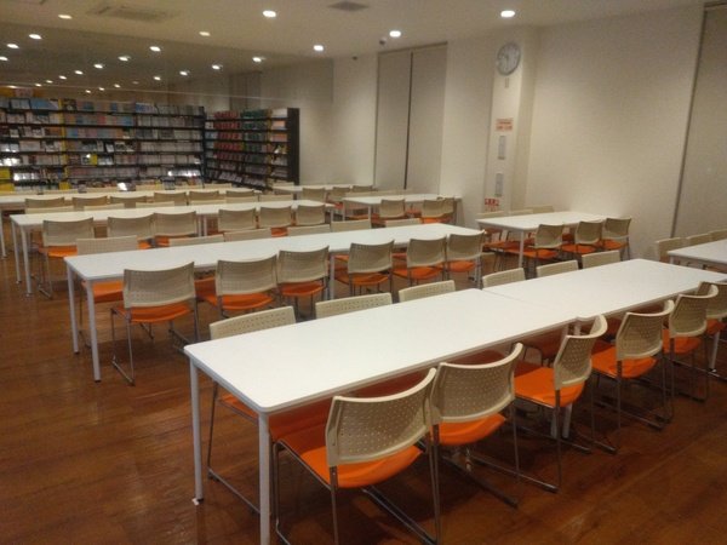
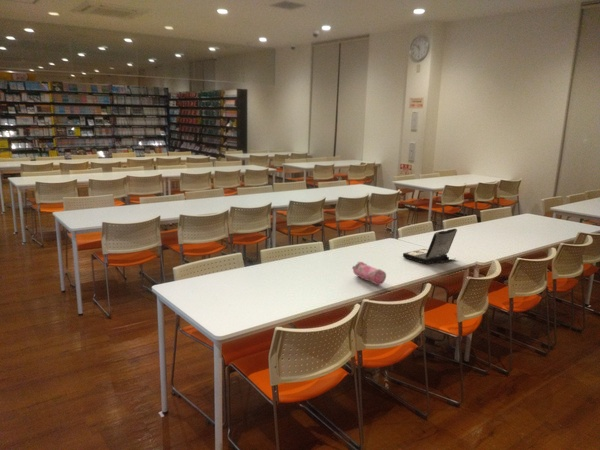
+ pencil case [351,261,387,286]
+ laptop [402,228,458,265]
